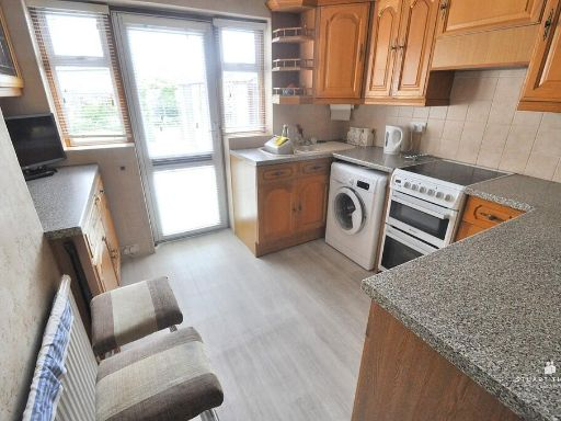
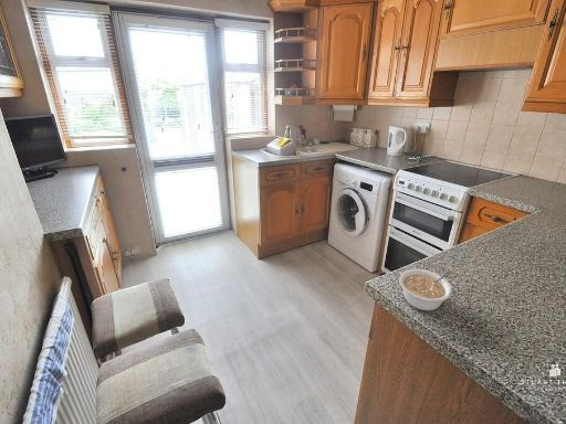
+ legume [398,268,453,311]
